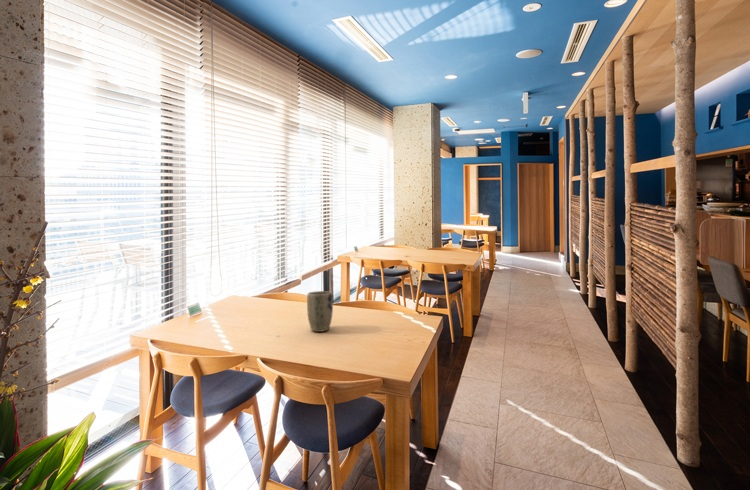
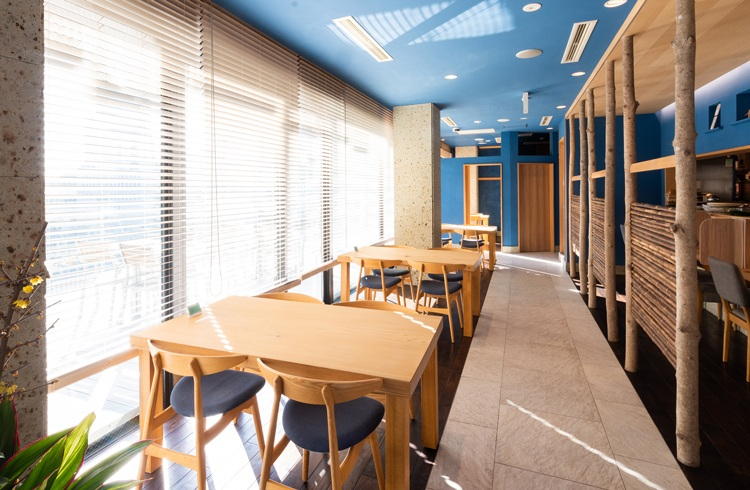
- plant pot [306,290,334,333]
